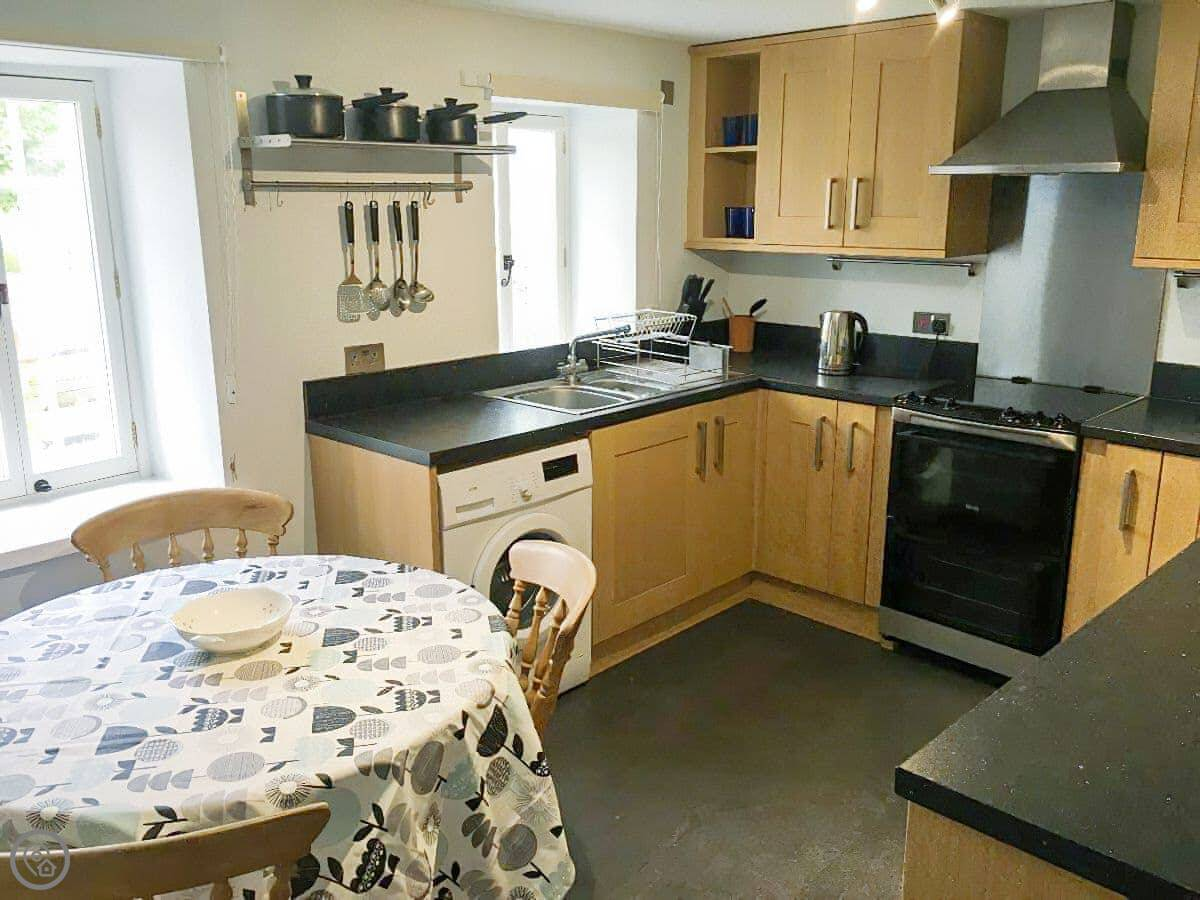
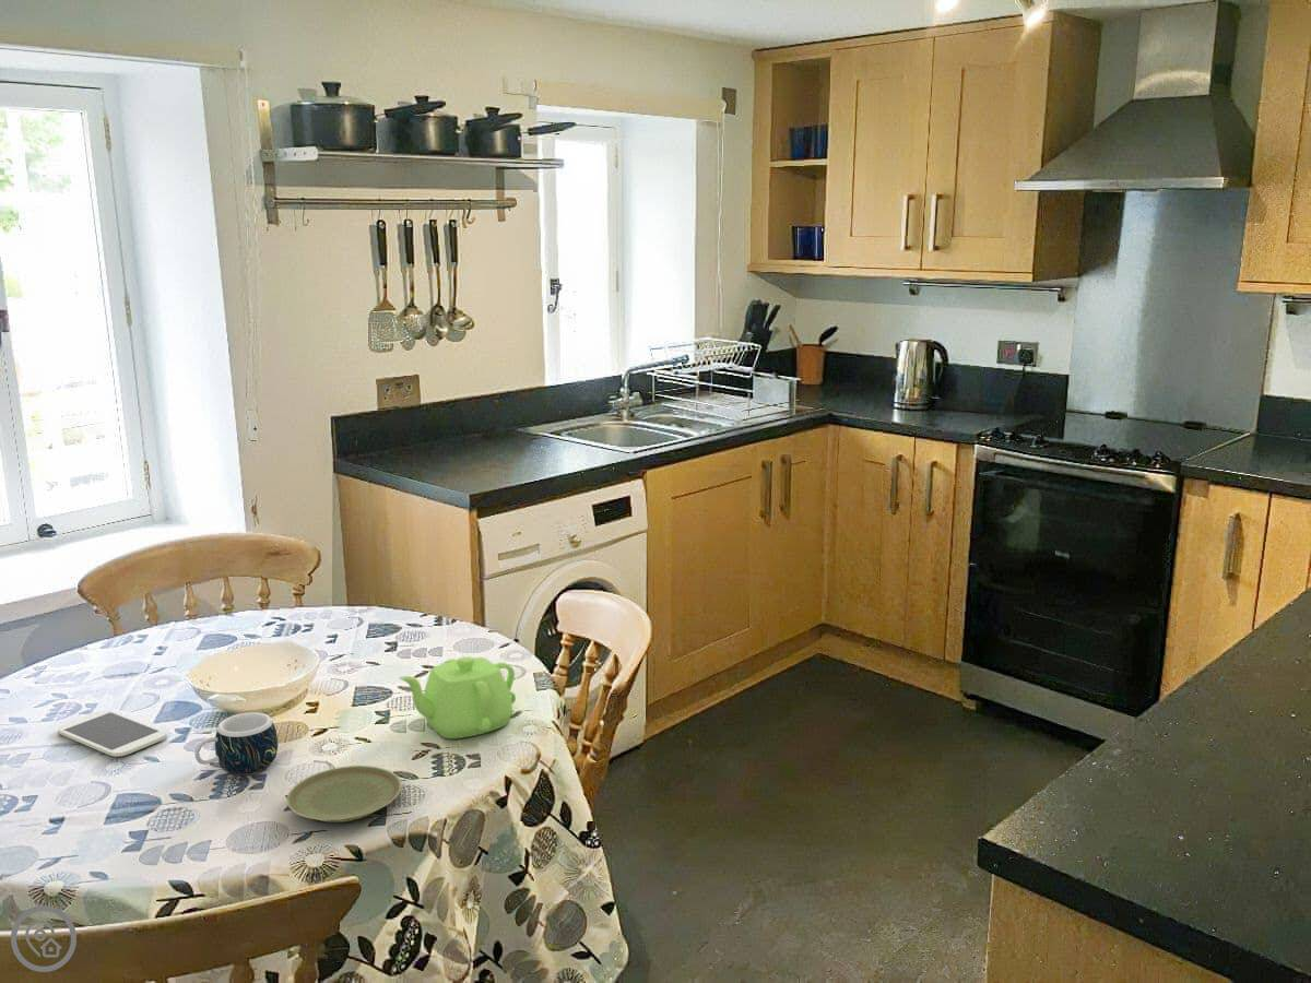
+ mug [193,711,280,777]
+ teapot [398,655,517,739]
+ smartphone [57,709,167,758]
+ plate [285,765,403,824]
